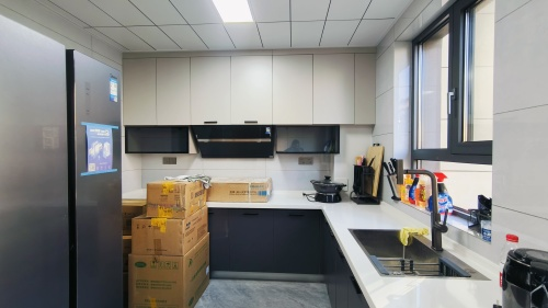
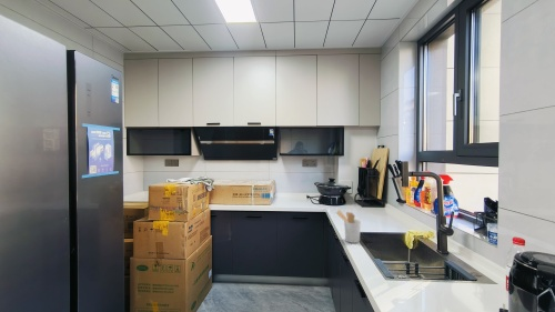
+ utensil holder [335,210,362,244]
